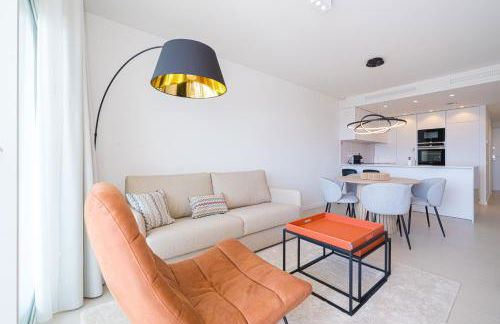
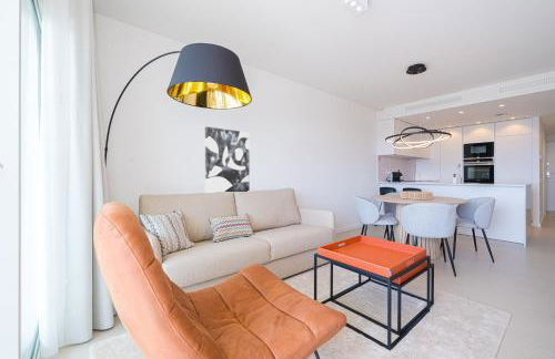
+ wall art [204,125,251,194]
